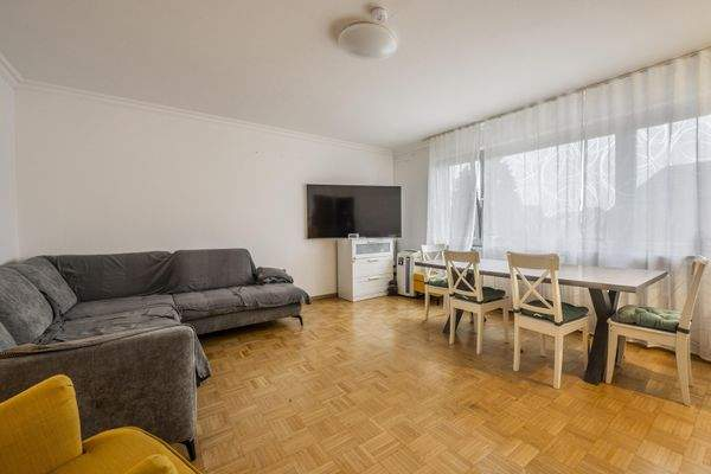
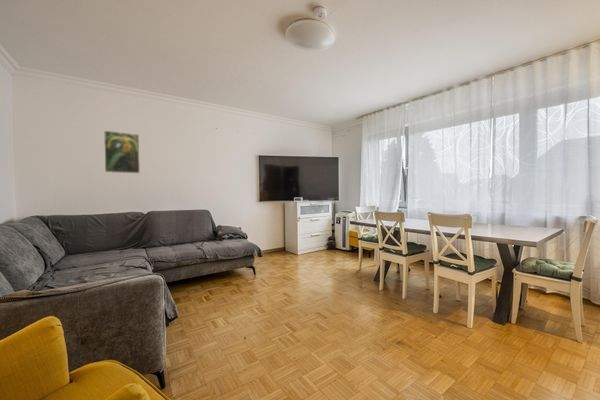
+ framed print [103,130,141,175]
